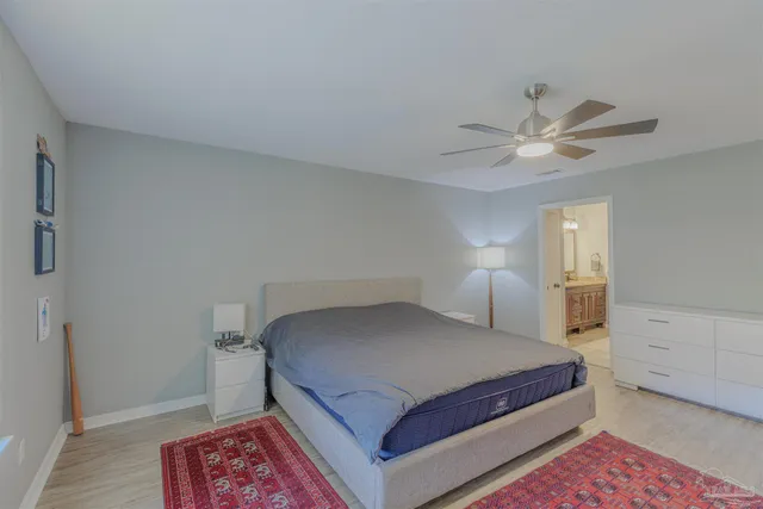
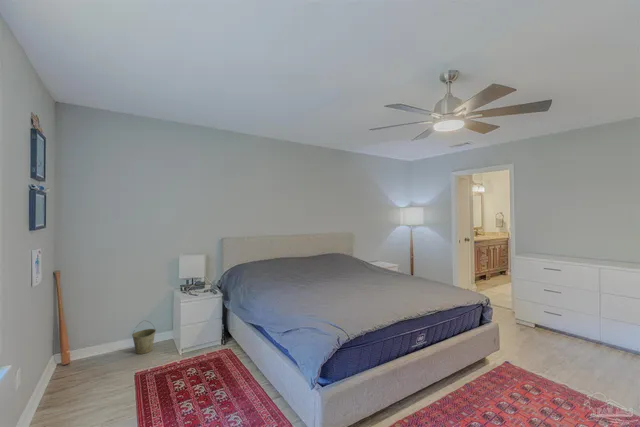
+ bucket [131,319,157,355]
